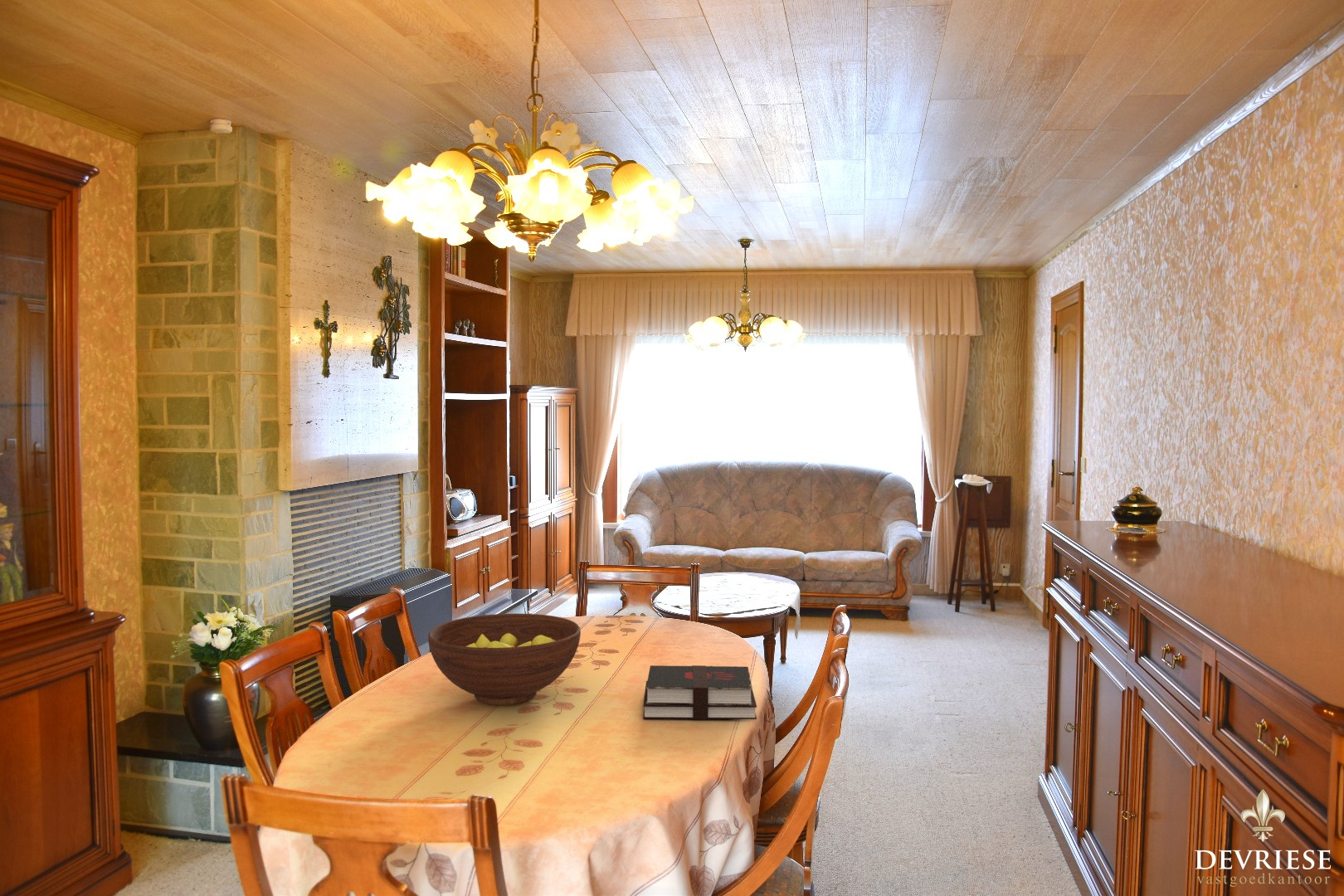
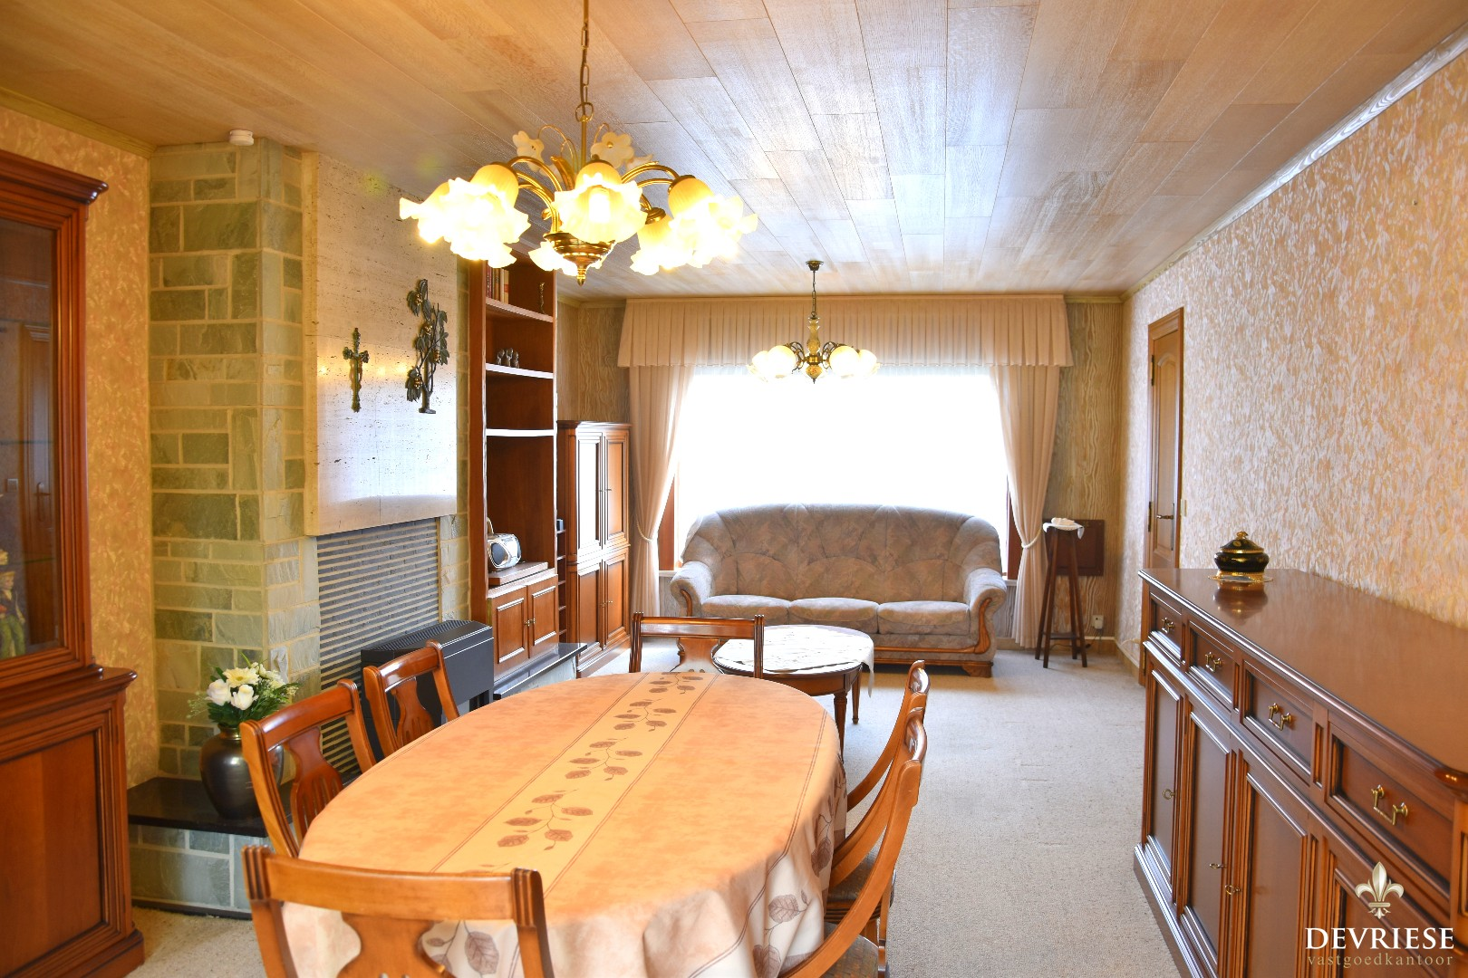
- fruit bowl [427,613,582,706]
- hardback book [642,665,757,720]
